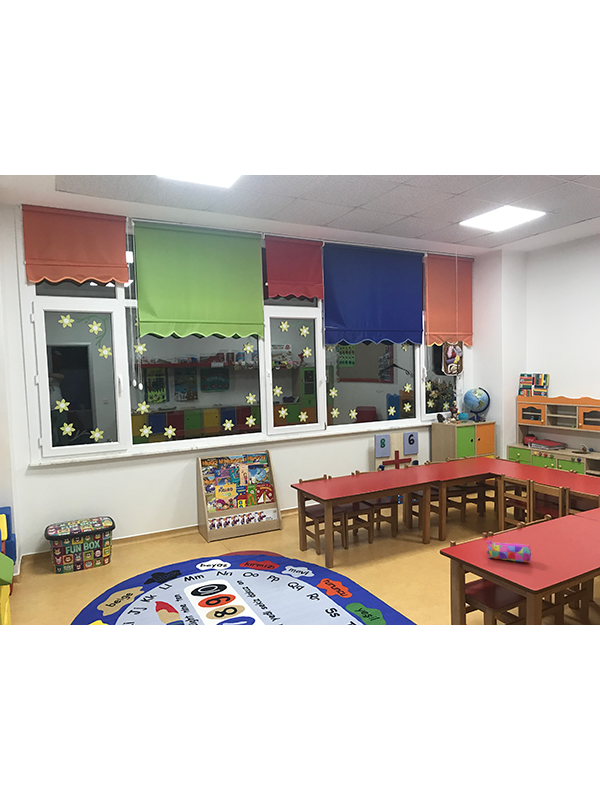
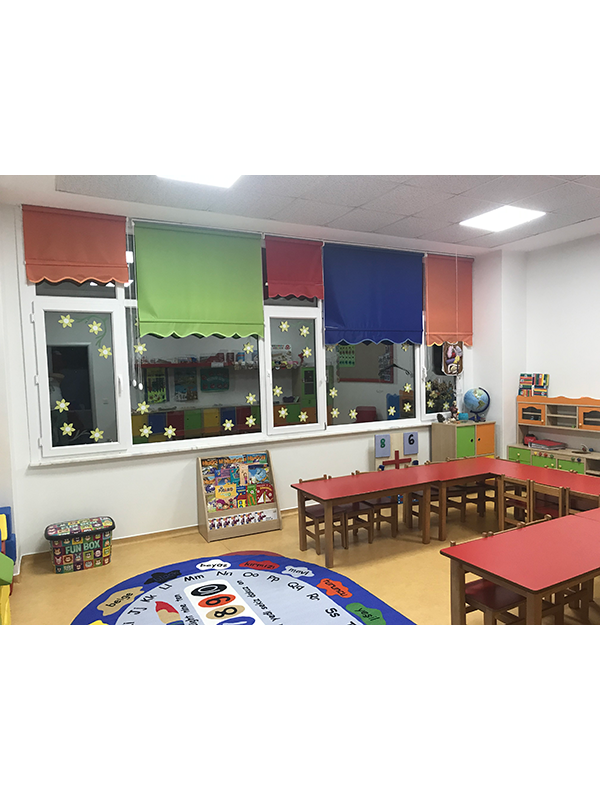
- pencil case [485,539,532,563]
